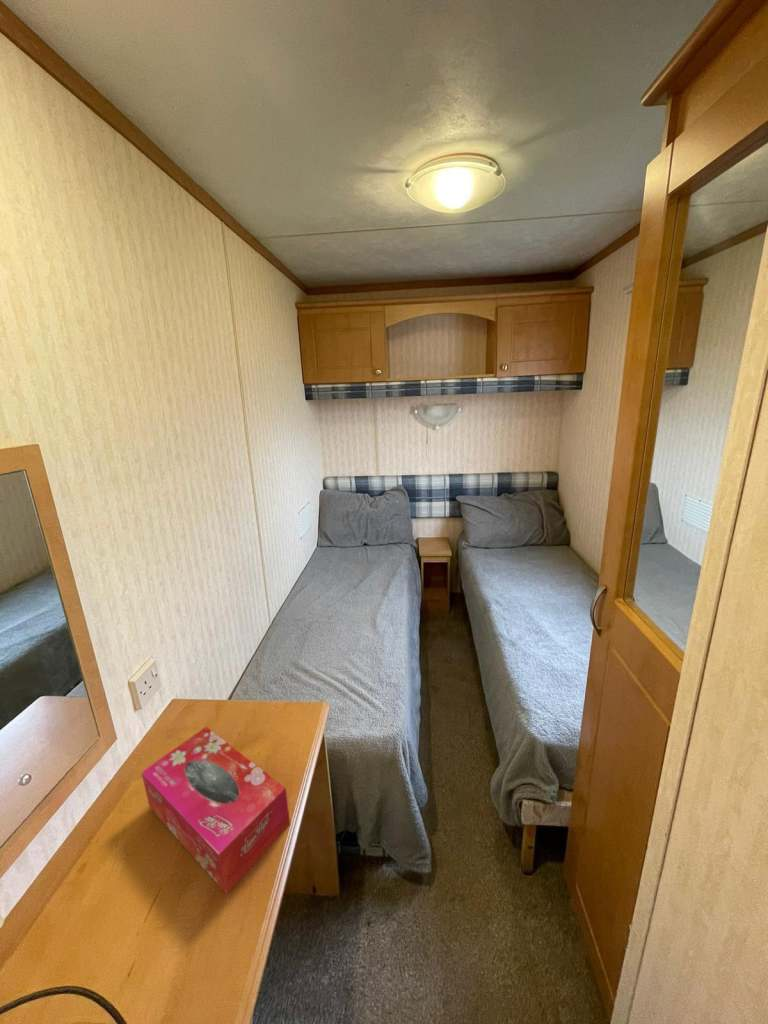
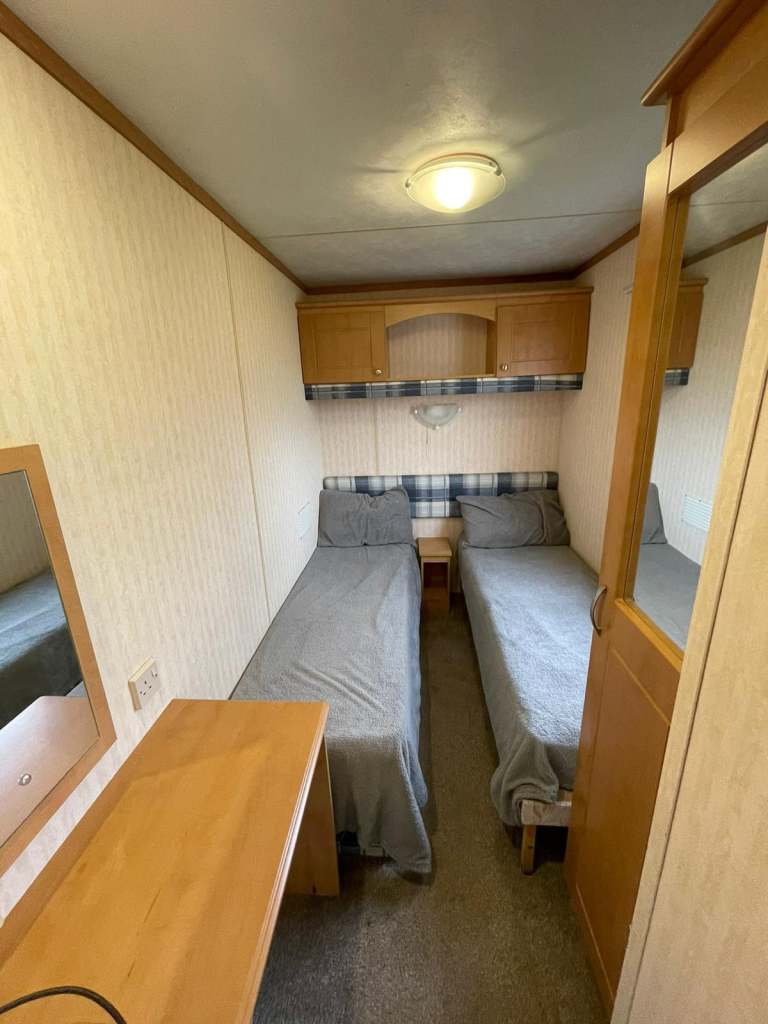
- tissue box [140,726,291,895]
